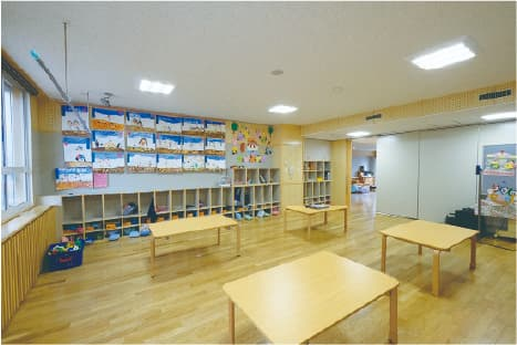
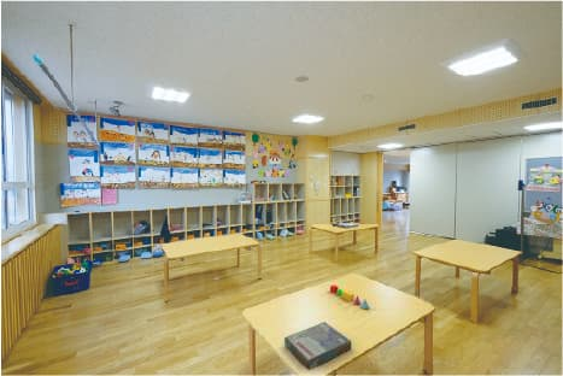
+ board game [283,321,352,371]
+ toy blocks [329,283,370,310]
